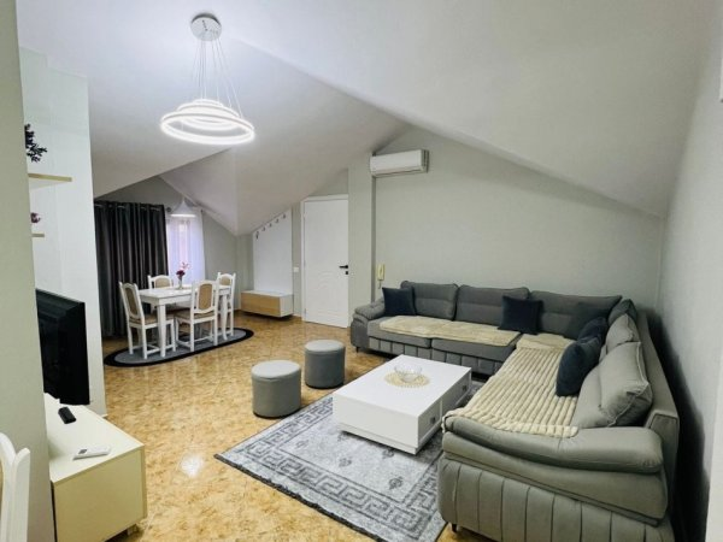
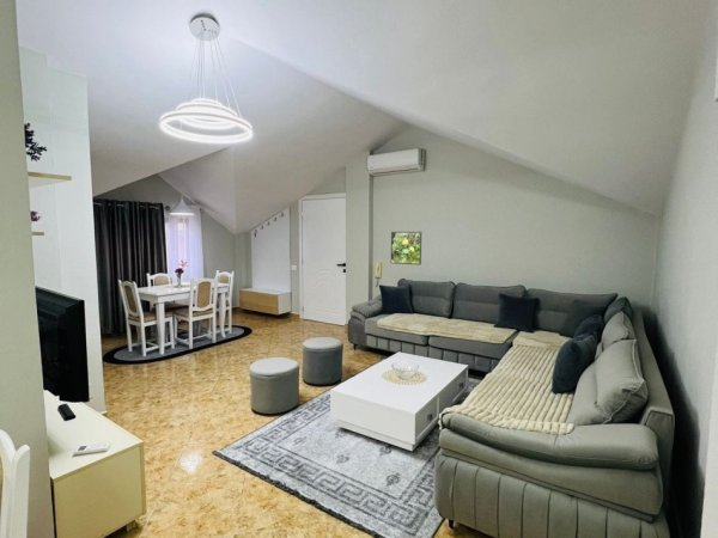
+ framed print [390,231,422,265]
